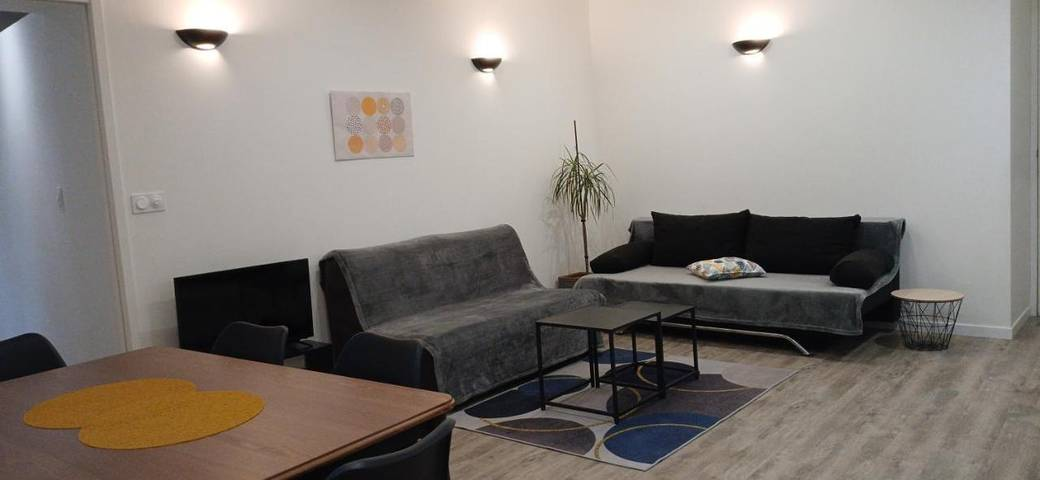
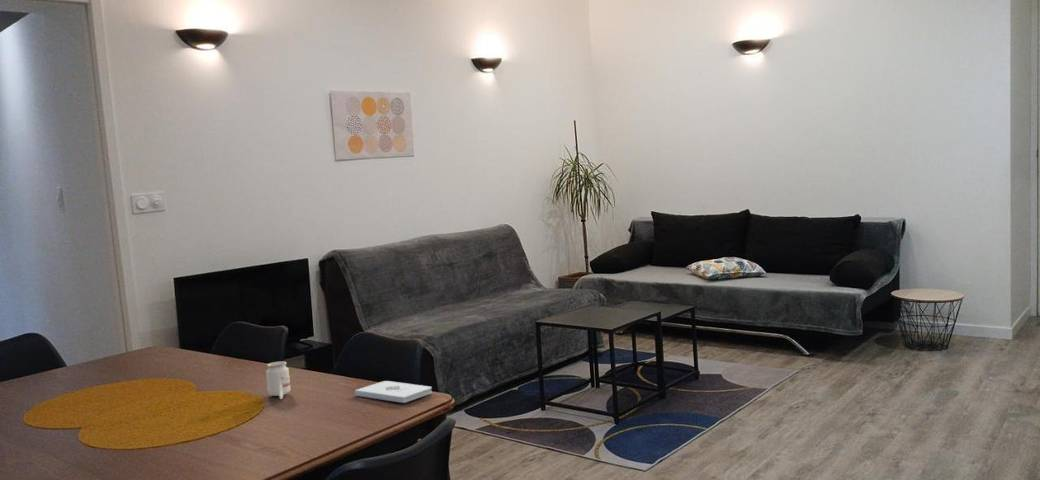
+ notepad [354,380,433,404]
+ candle [265,361,291,400]
